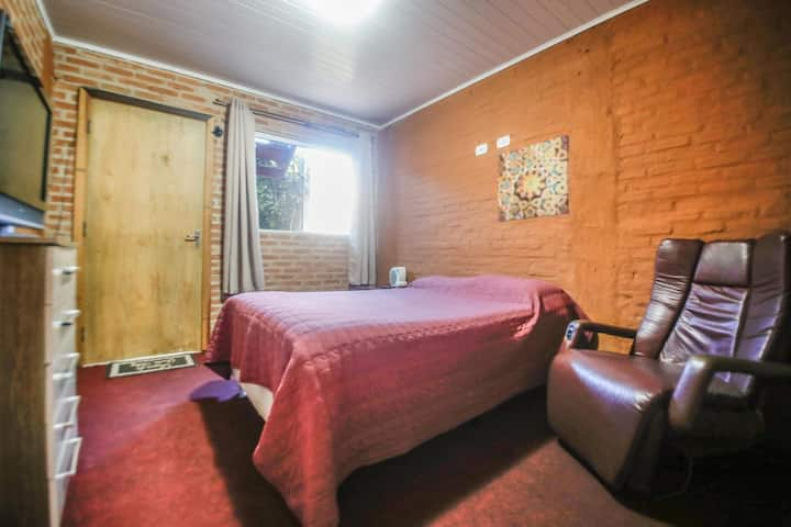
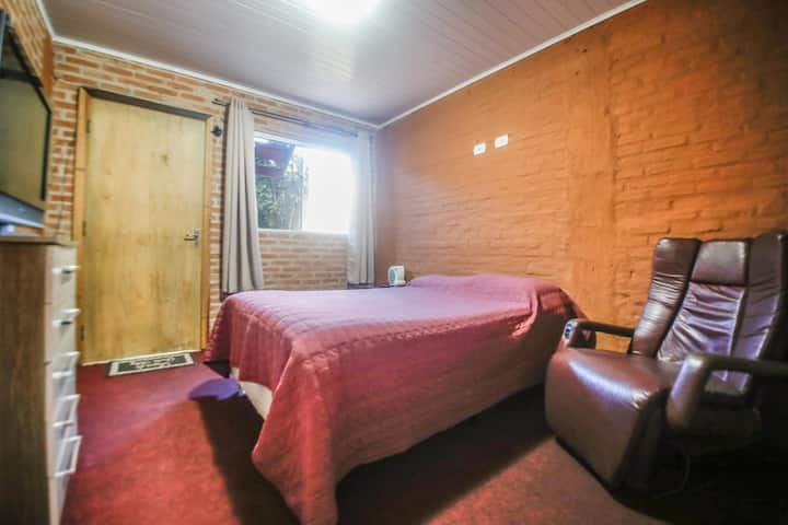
- wall art [498,134,570,223]
